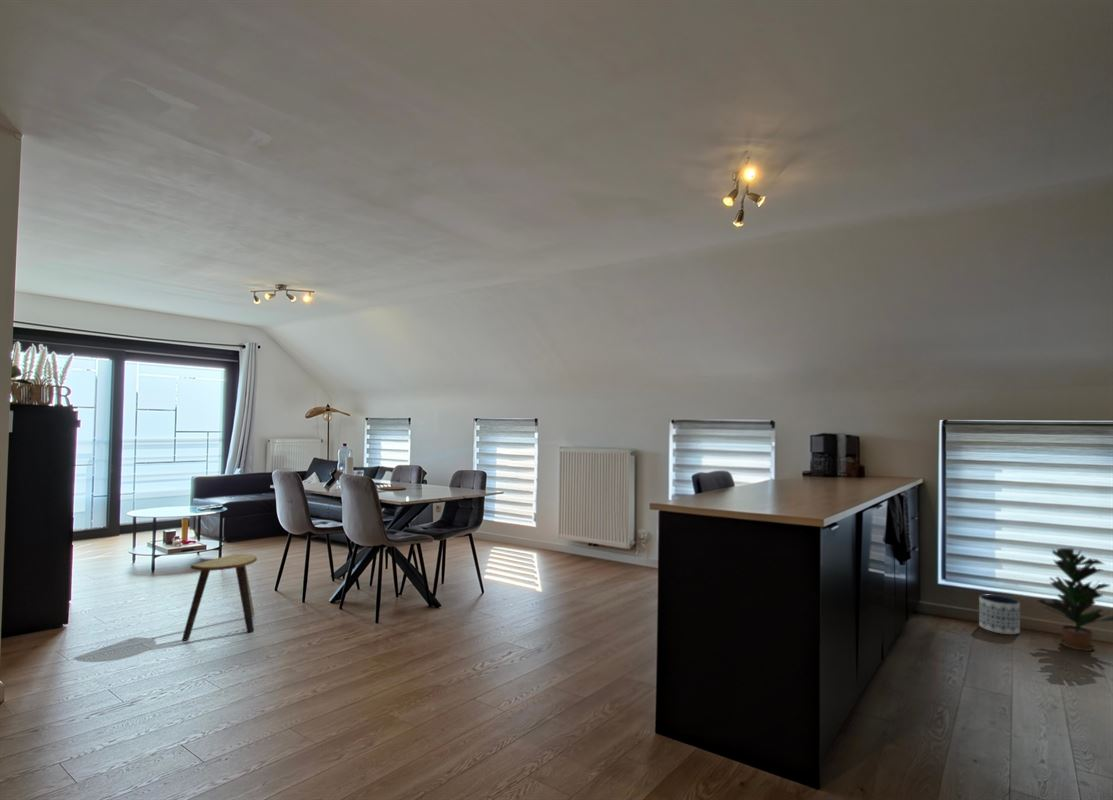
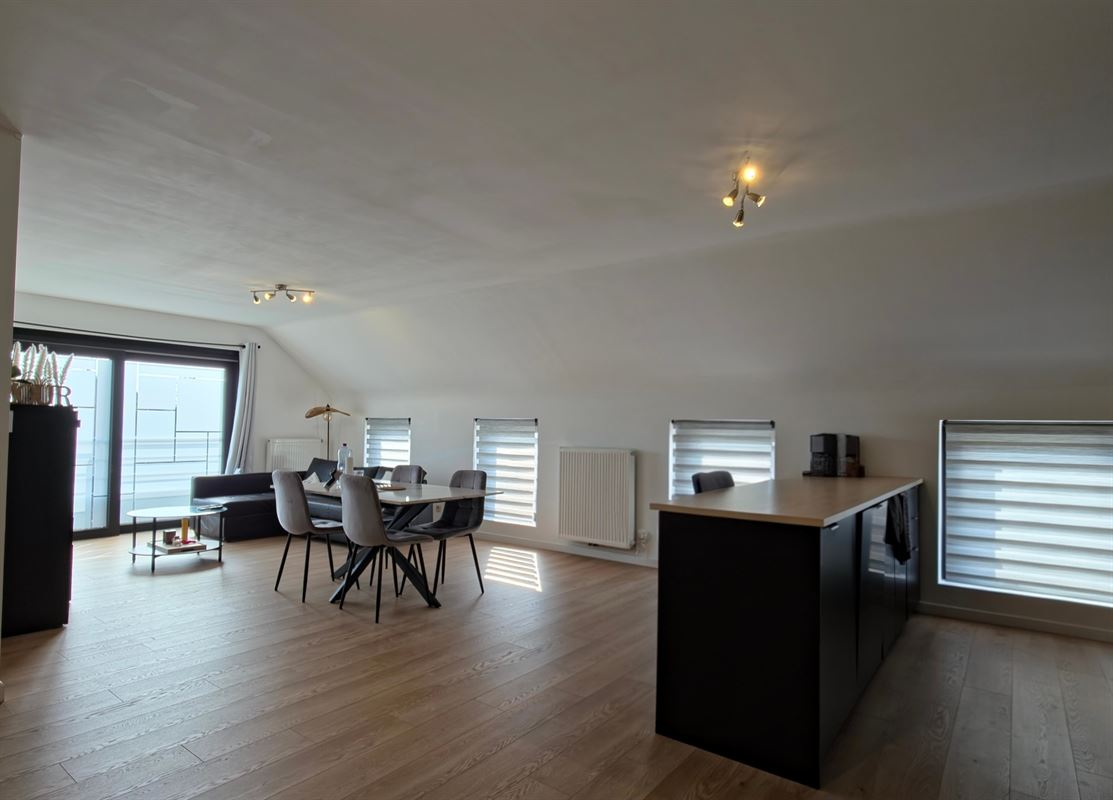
- stool [181,553,258,642]
- planter [978,594,1021,635]
- potted plant [1037,547,1113,652]
